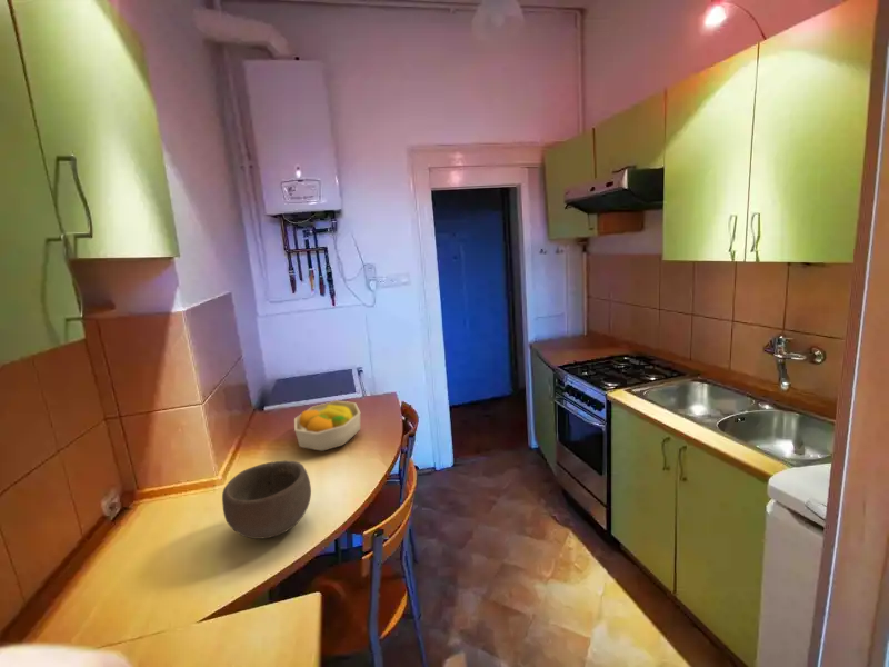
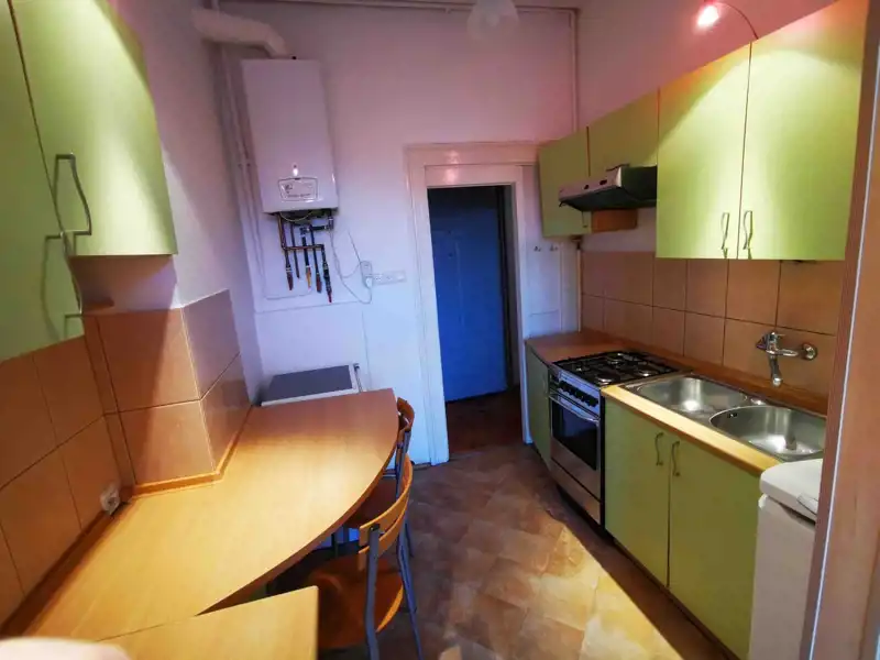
- bowl [221,460,312,540]
- fruit bowl [293,400,361,452]
